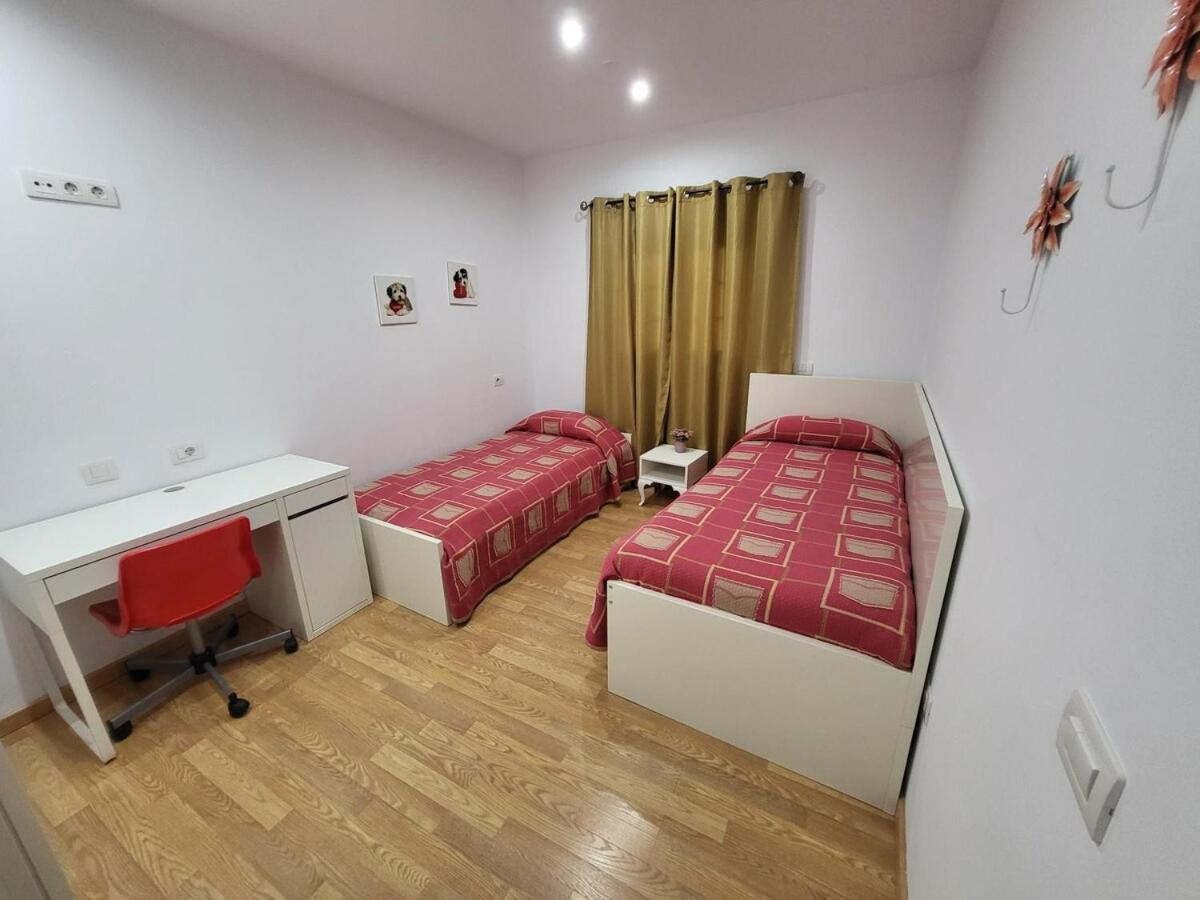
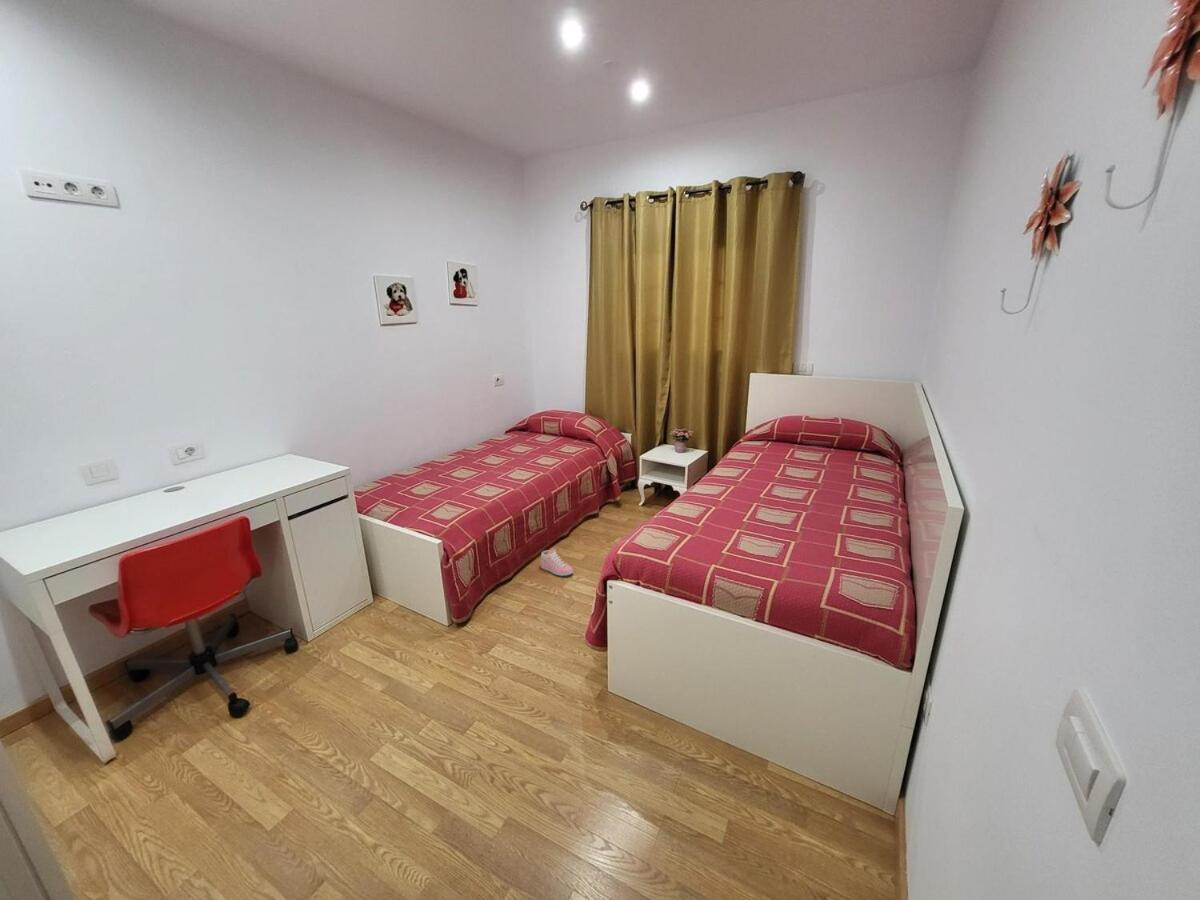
+ sneaker [540,548,574,577]
